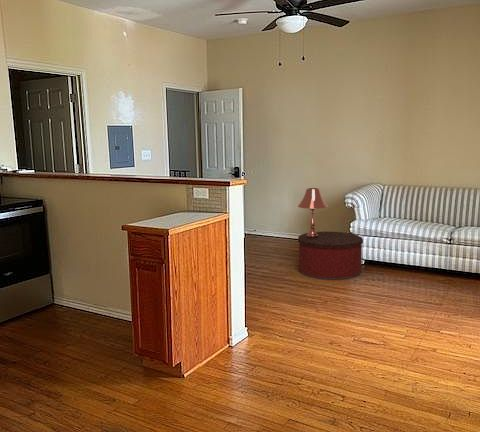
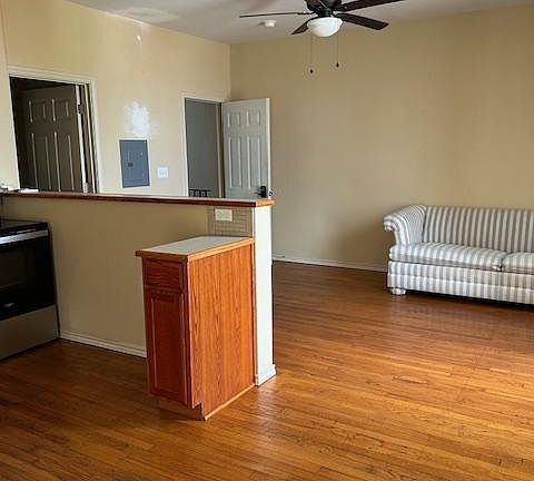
- table lamp [297,187,329,238]
- ottoman [297,231,364,280]
